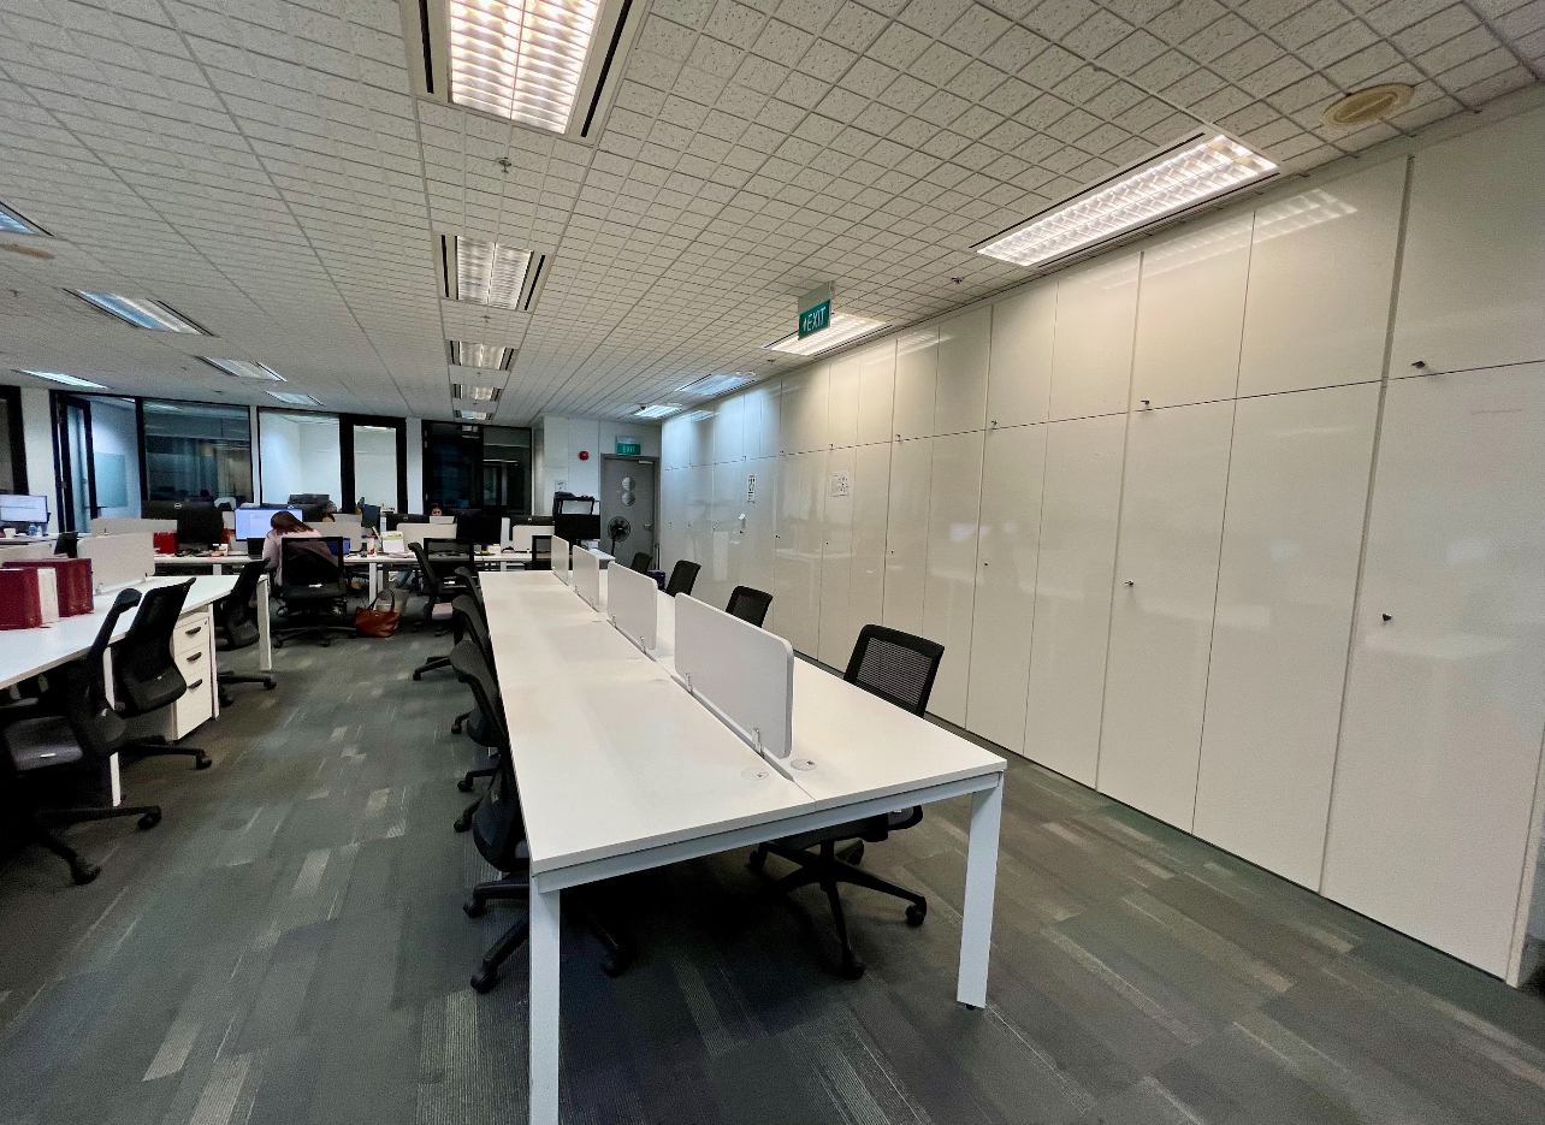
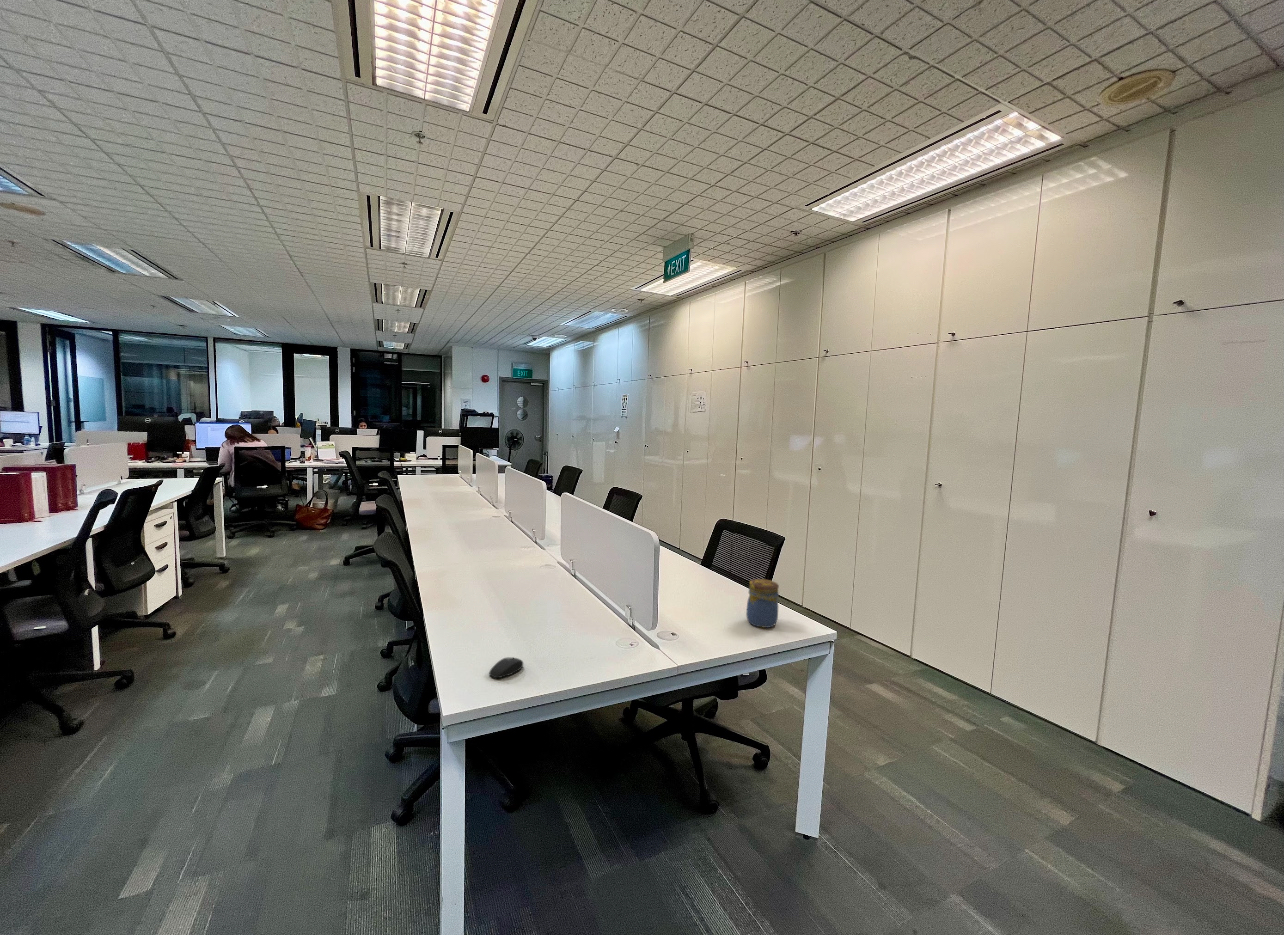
+ jar [745,578,780,629]
+ mouse [488,656,524,679]
